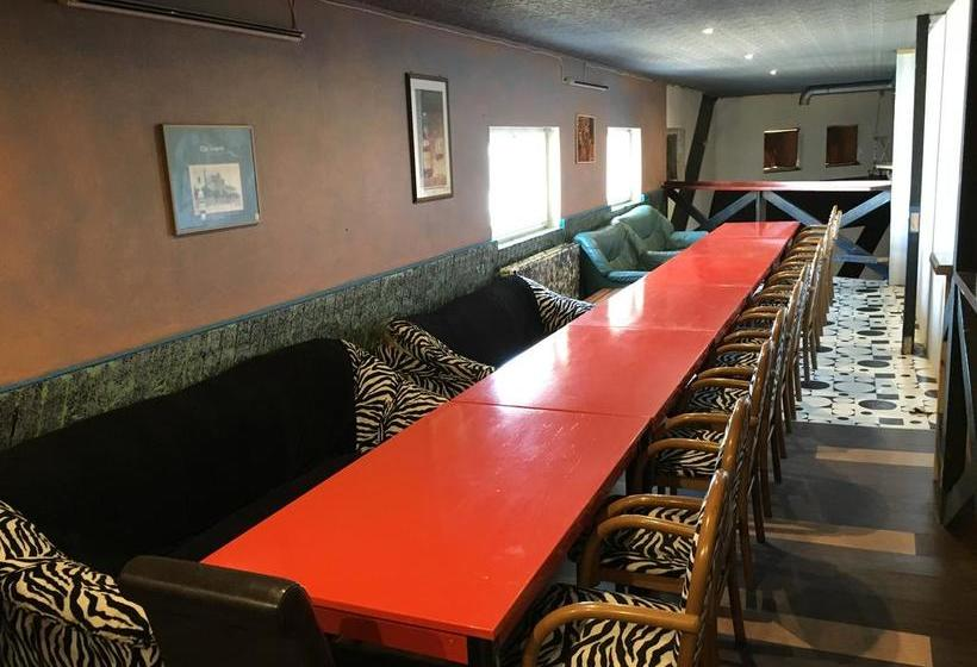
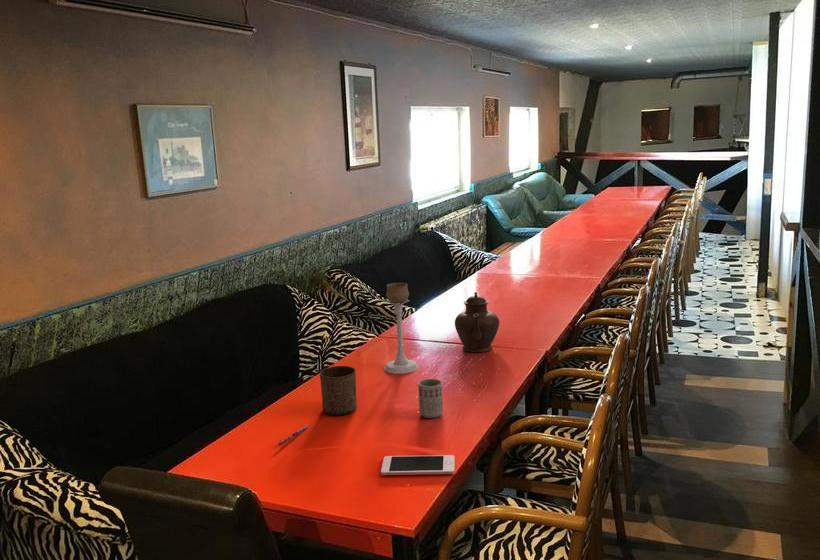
+ teapot [454,291,500,353]
+ cup [417,378,444,419]
+ candle holder [383,281,419,375]
+ cell phone [380,454,456,476]
+ cup [319,365,358,416]
+ pen [277,425,310,446]
